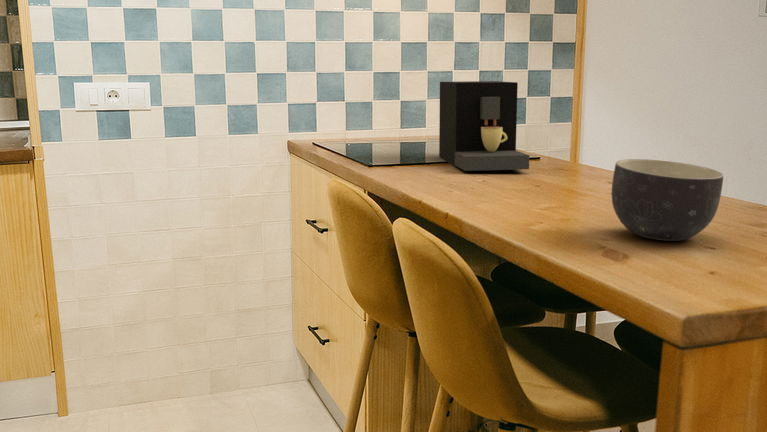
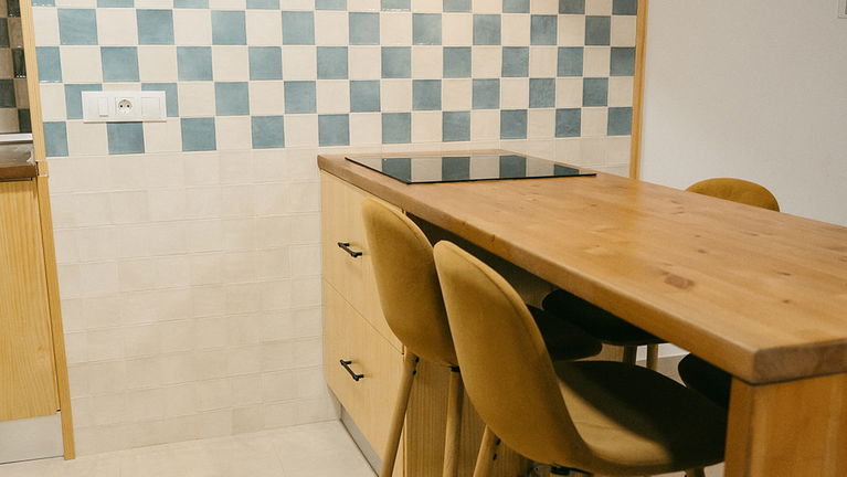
- bowl [611,158,724,242]
- coffee maker [438,80,530,172]
